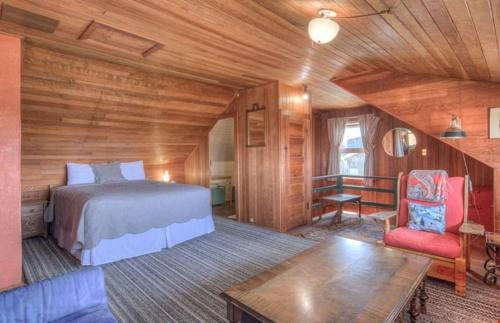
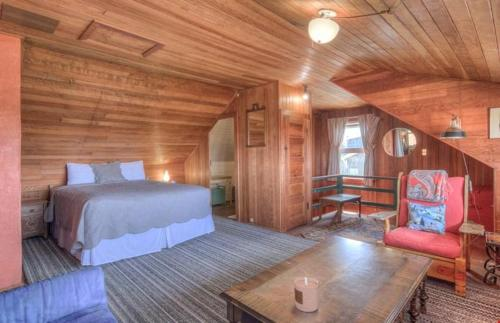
+ candle [293,276,319,313]
